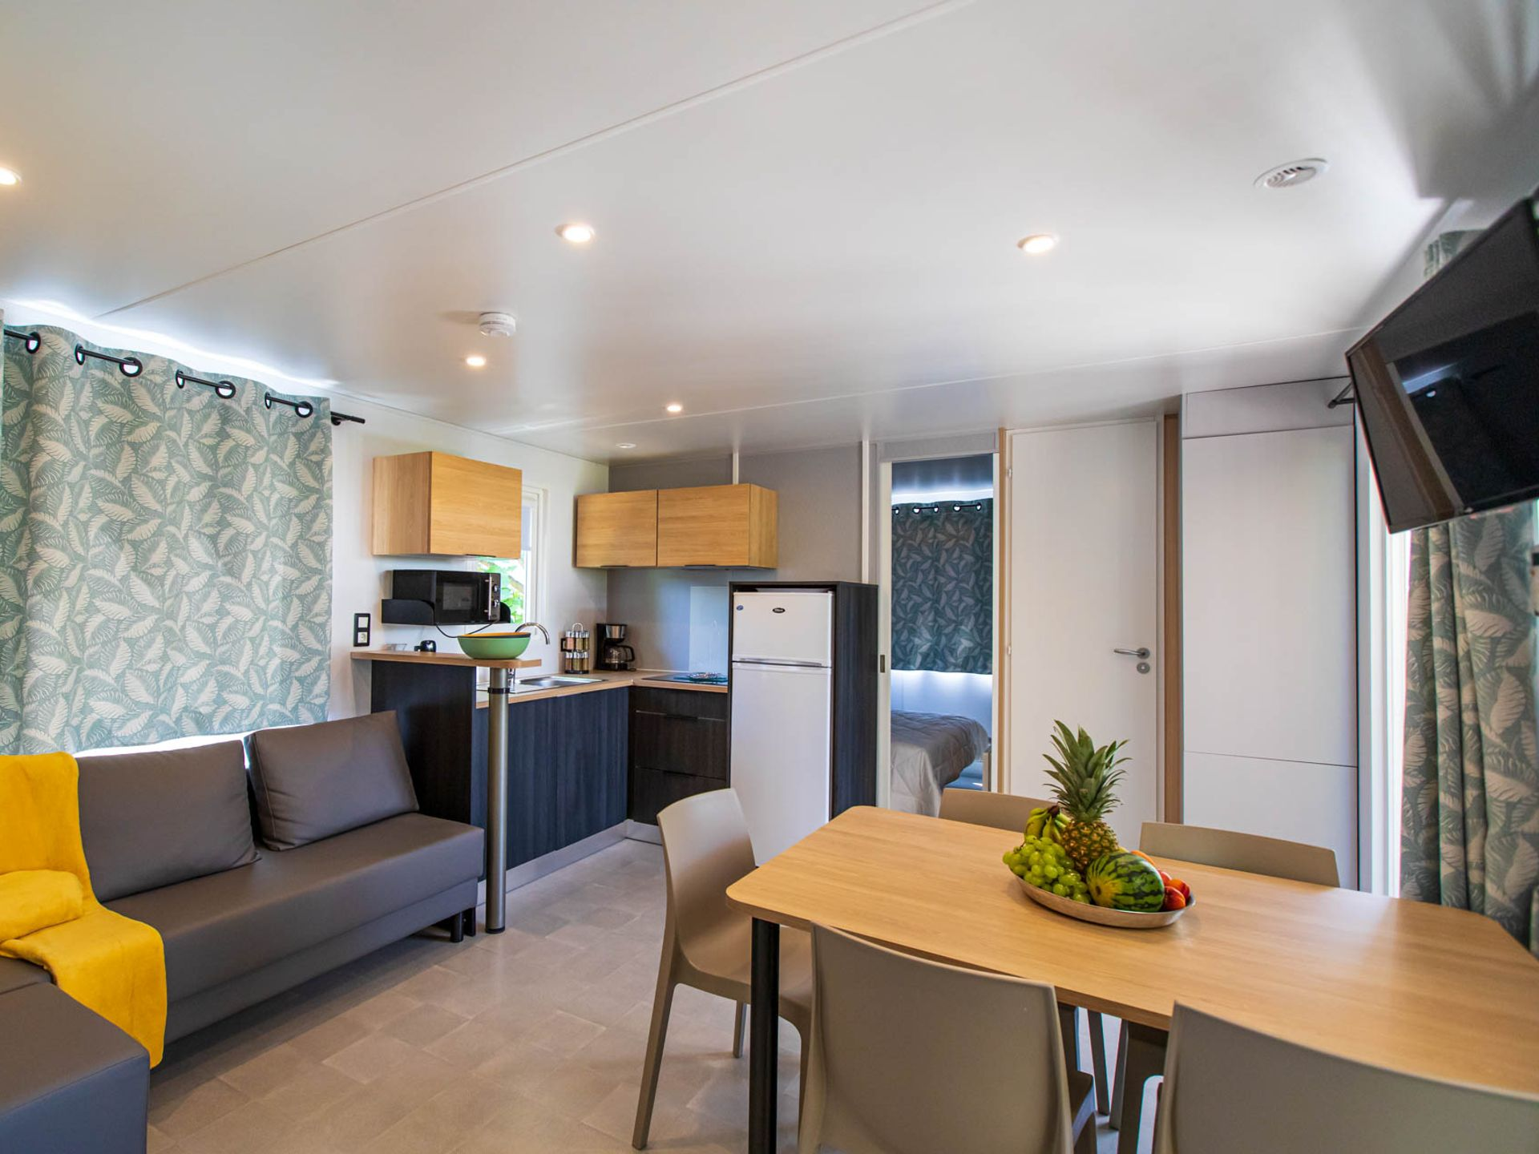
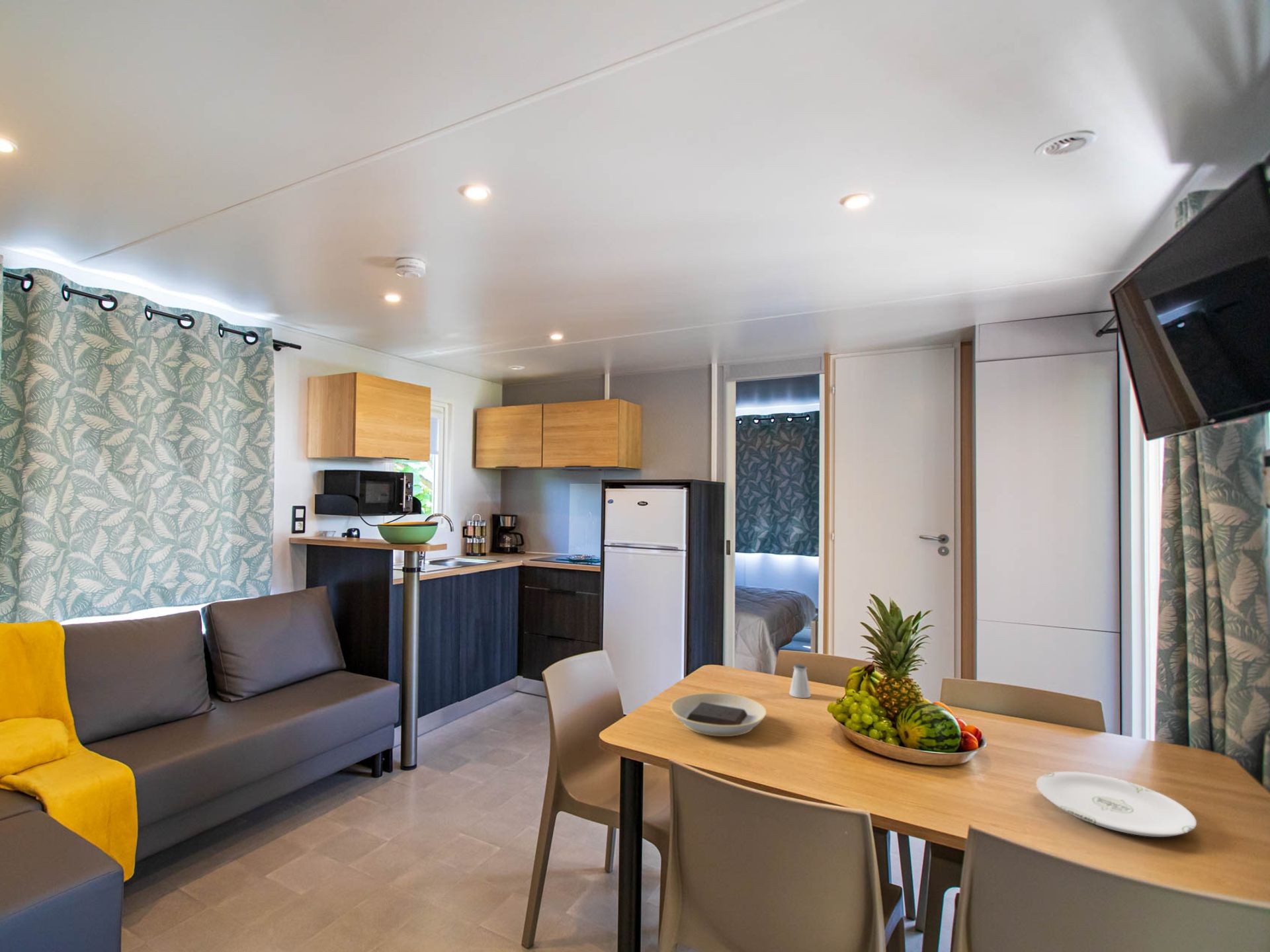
+ plate [1036,771,1197,838]
+ plate [670,692,767,737]
+ saltshaker [788,663,812,699]
